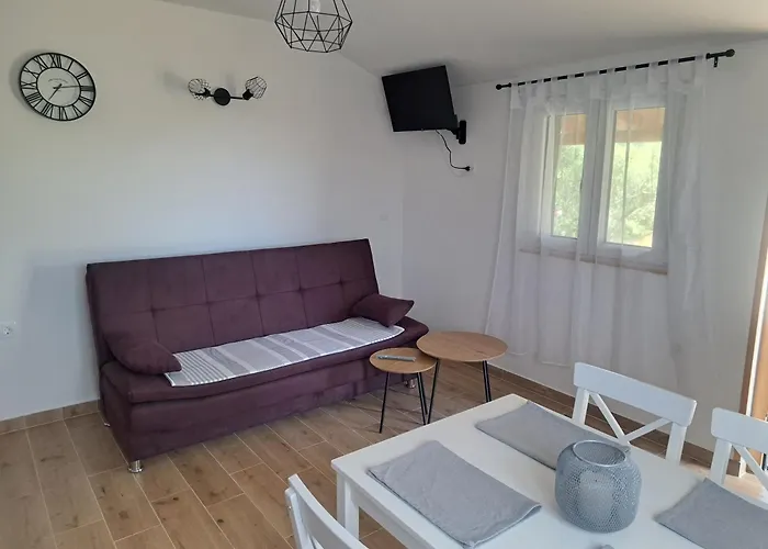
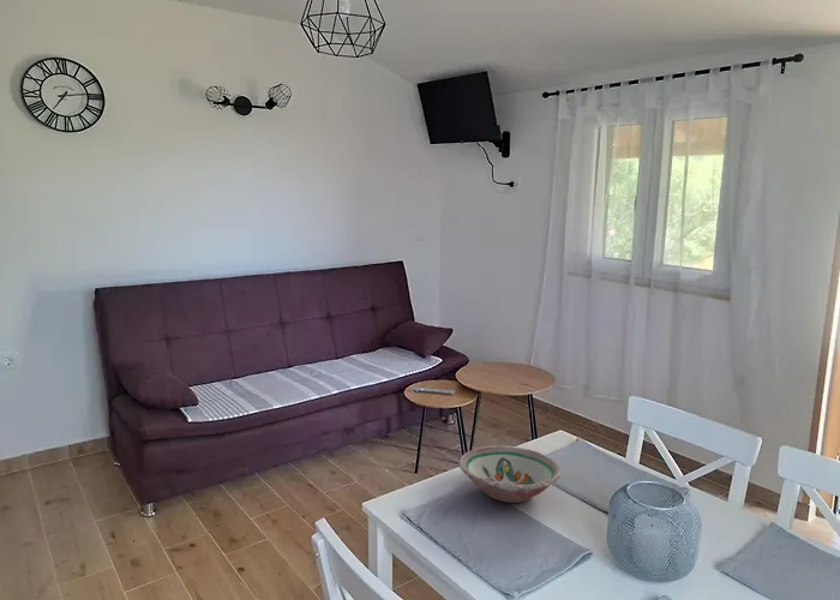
+ bowl [458,445,563,504]
